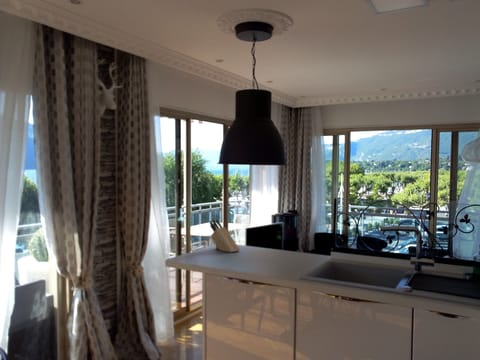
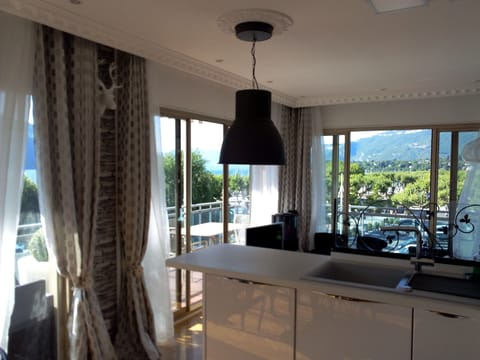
- knife block [209,219,241,253]
